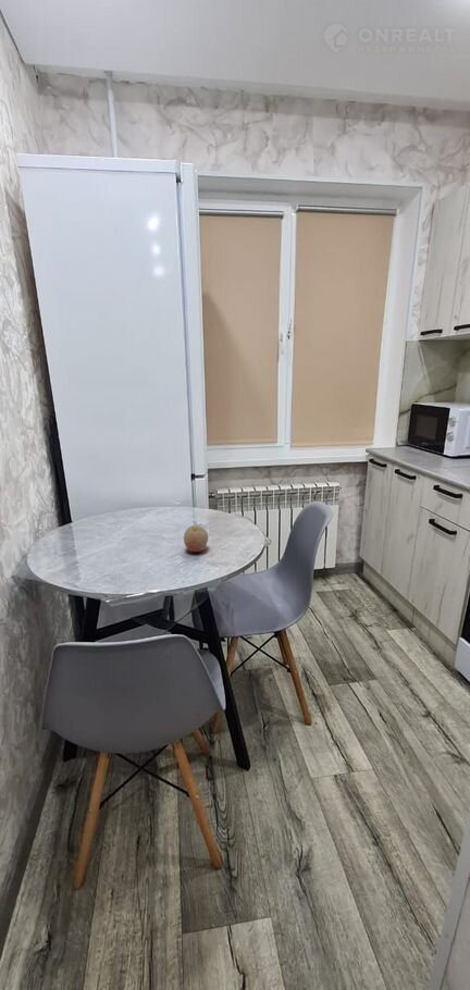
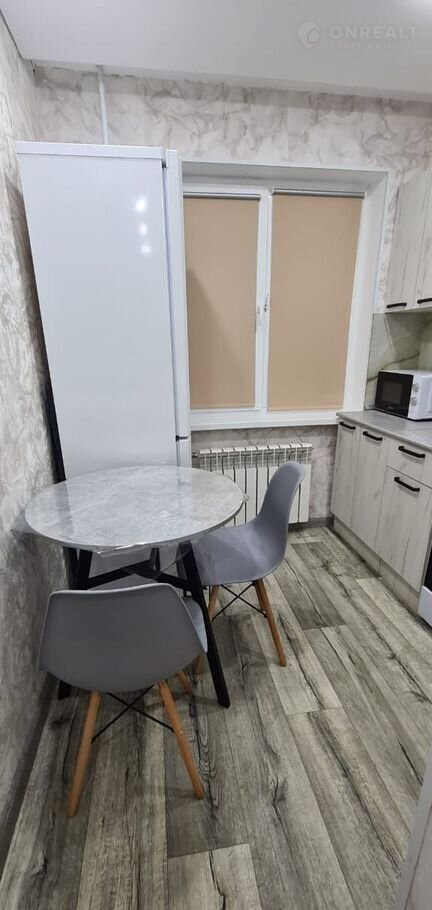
- fruit [183,524,209,553]
